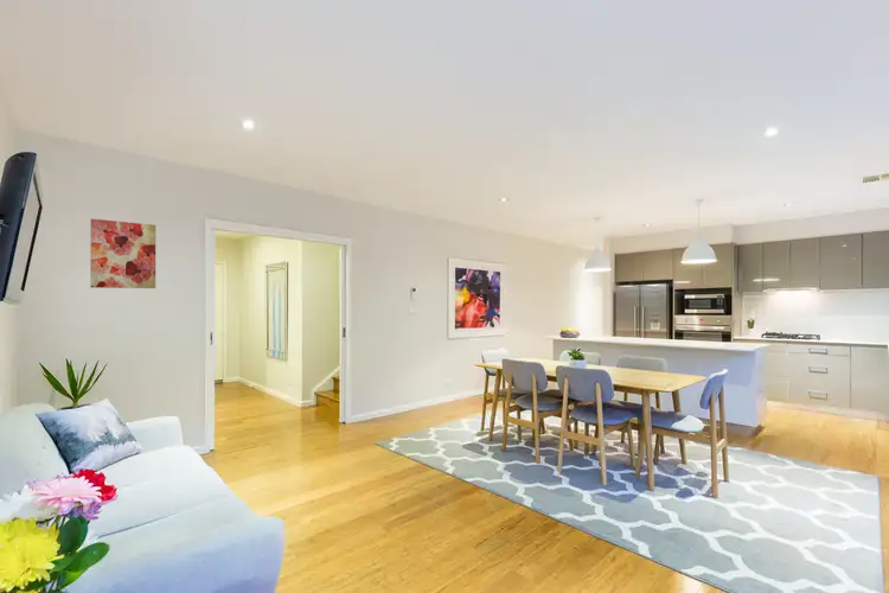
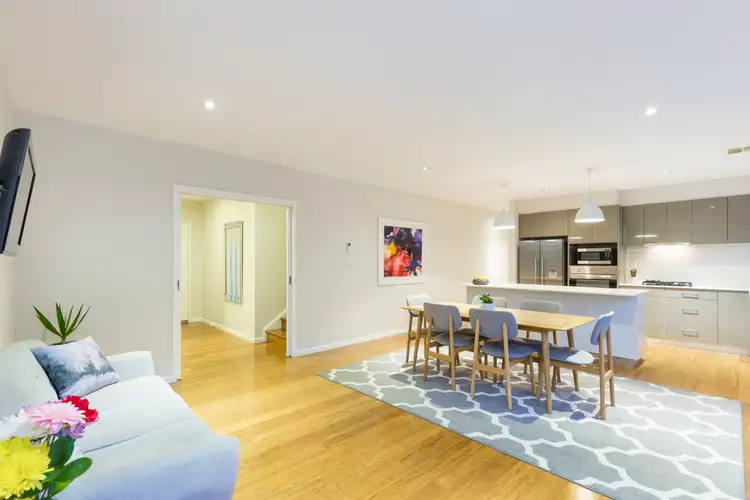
- wall art [89,218,156,289]
